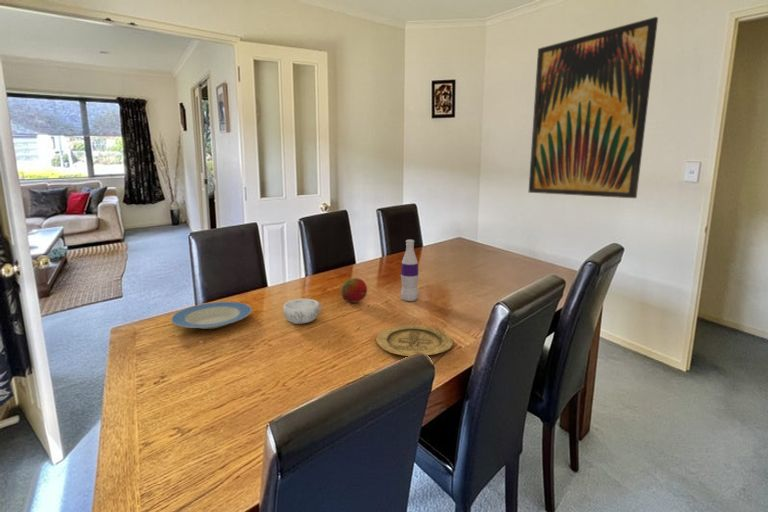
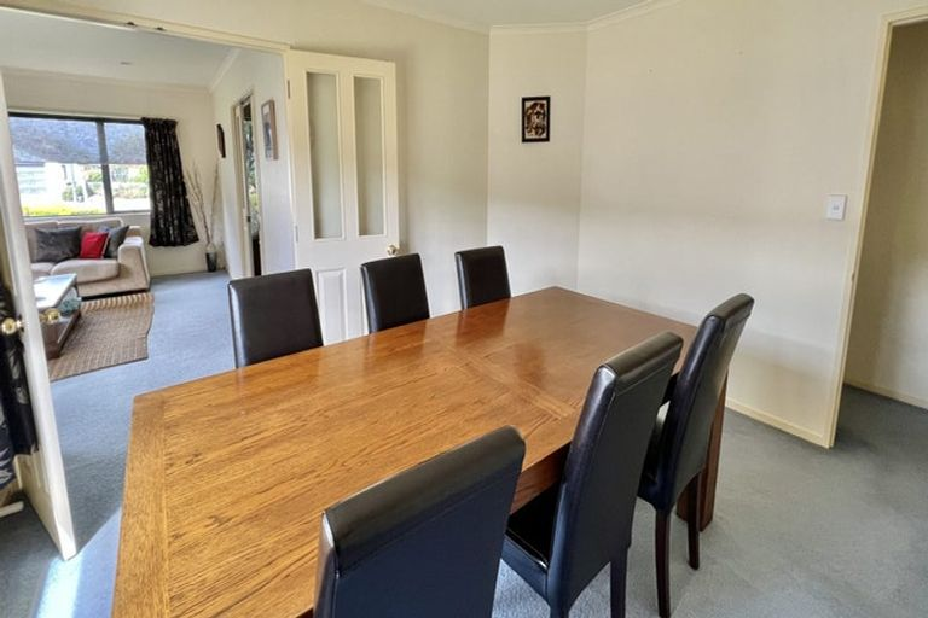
- bottle [400,239,420,302]
- plate [375,324,454,357]
- decorative bowl [282,298,323,325]
- wall art [528,16,659,199]
- fruit [340,277,368,304]
- plate [170,301,253,330]
